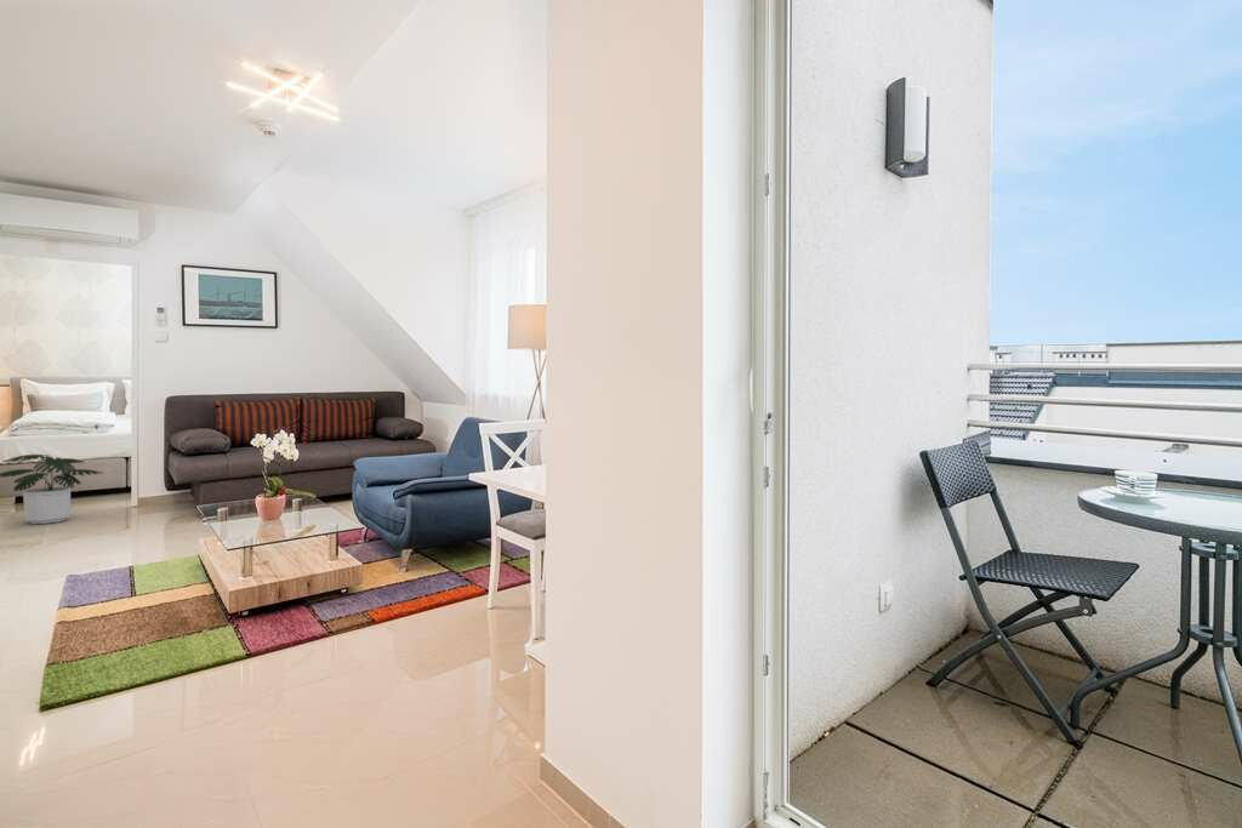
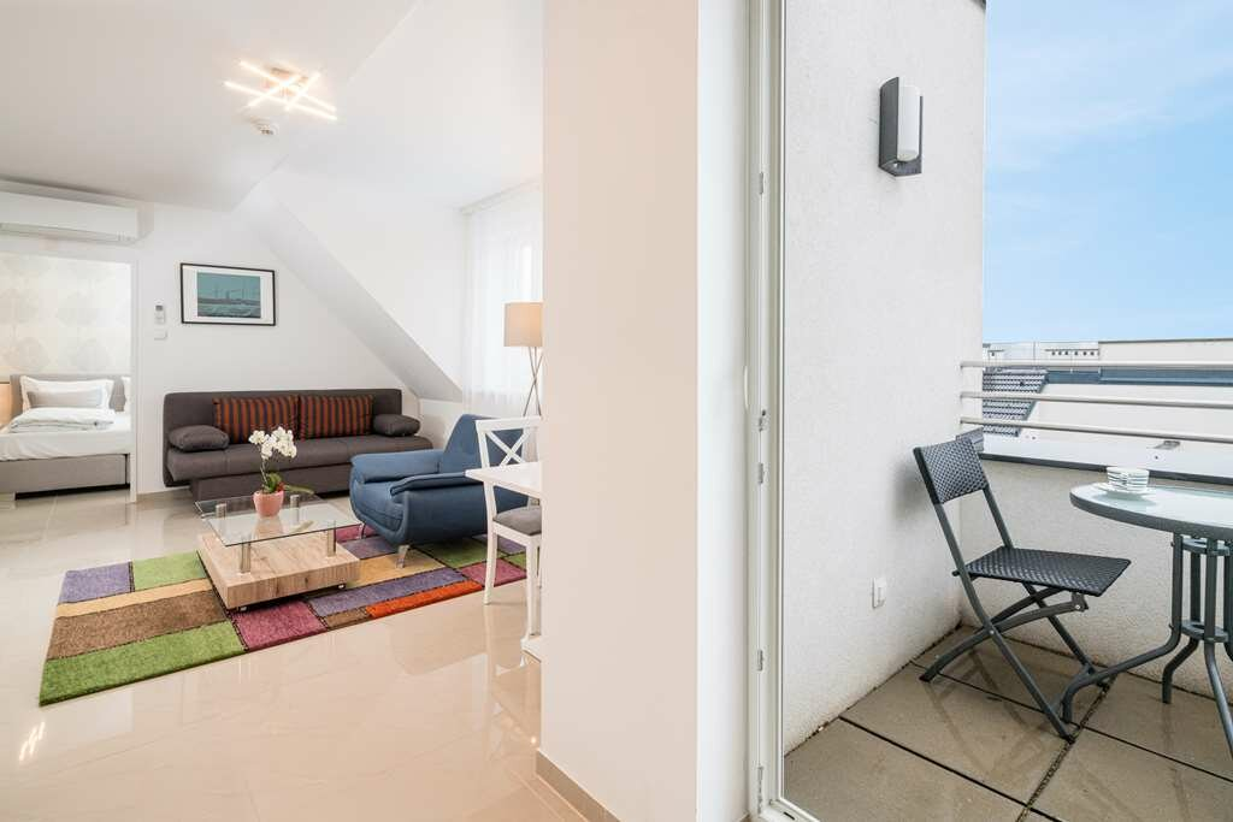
- potted plant [0,453,107,525]
